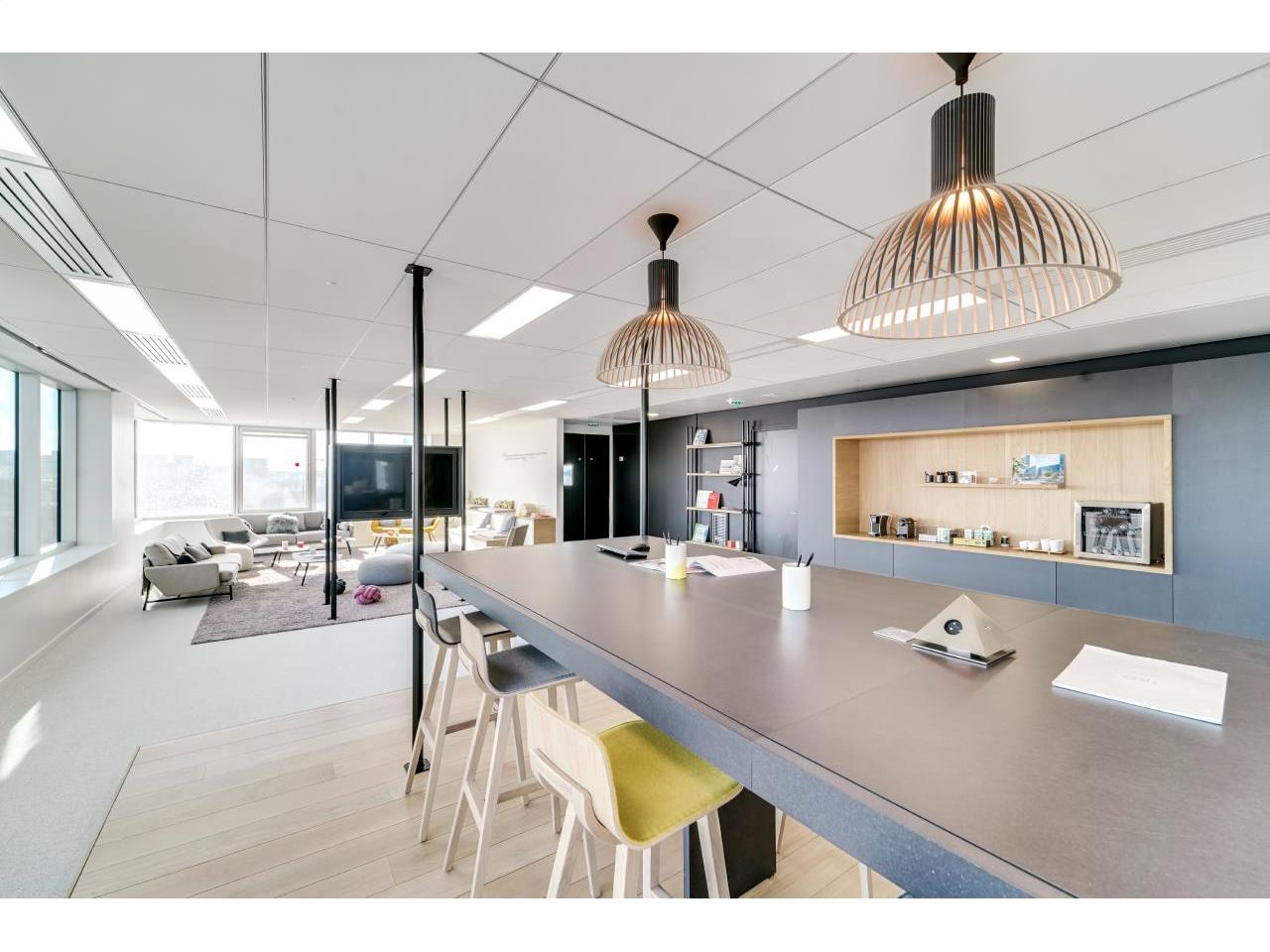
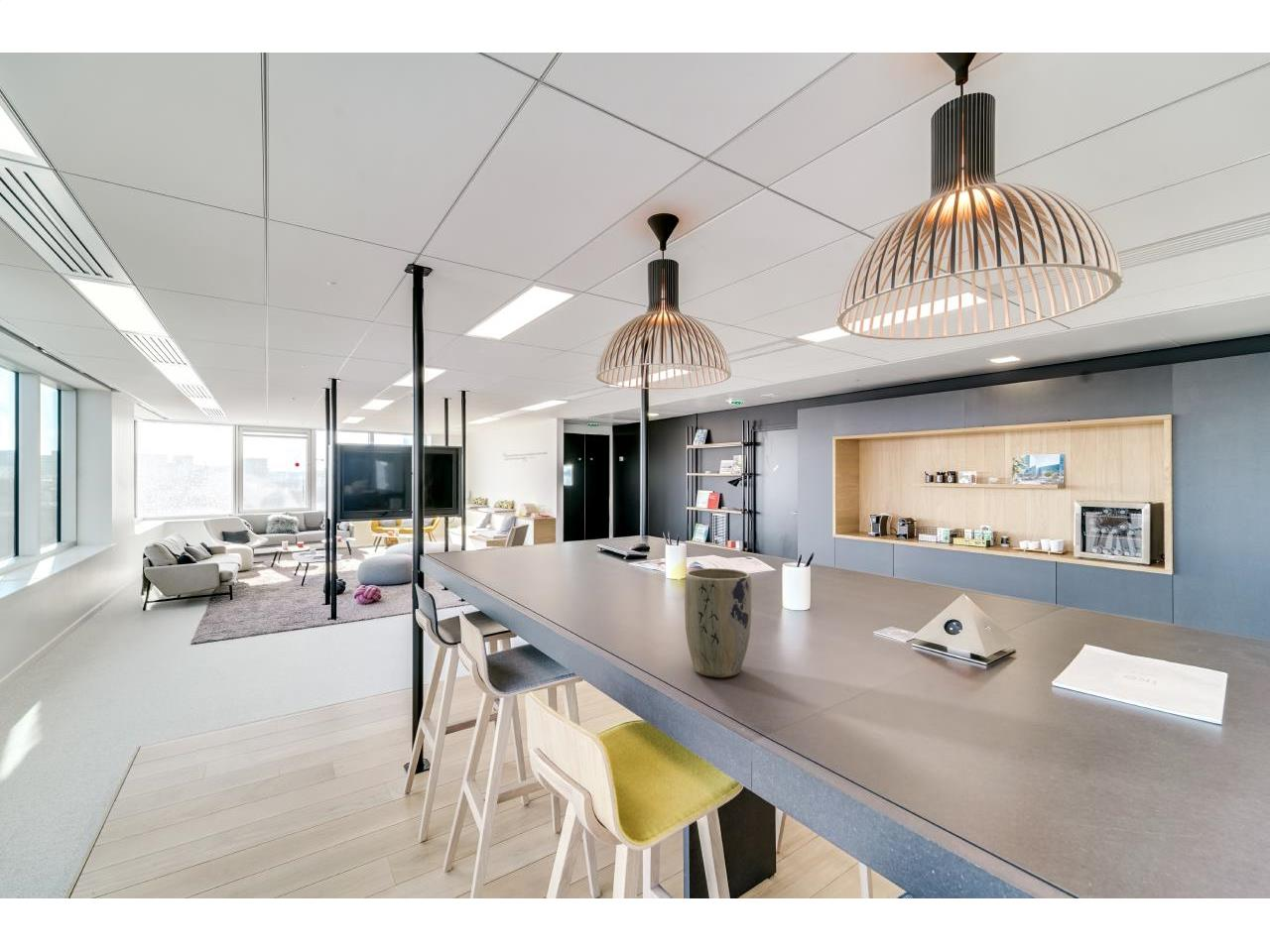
+ plant pot [684,567,752,678]
